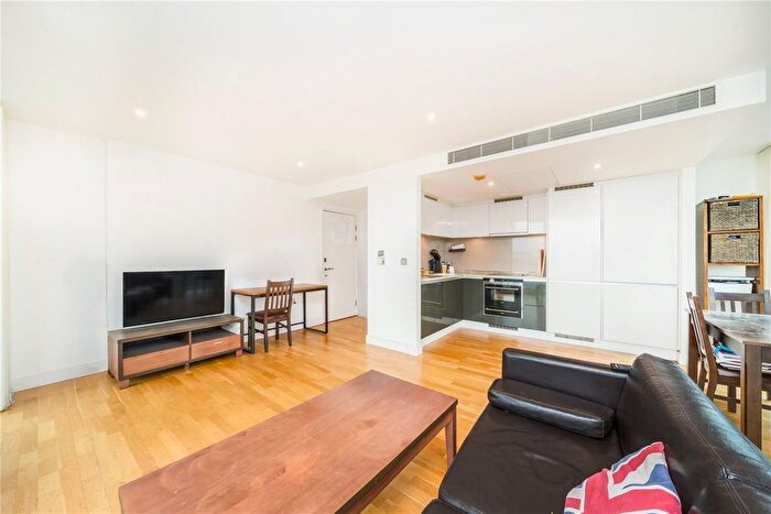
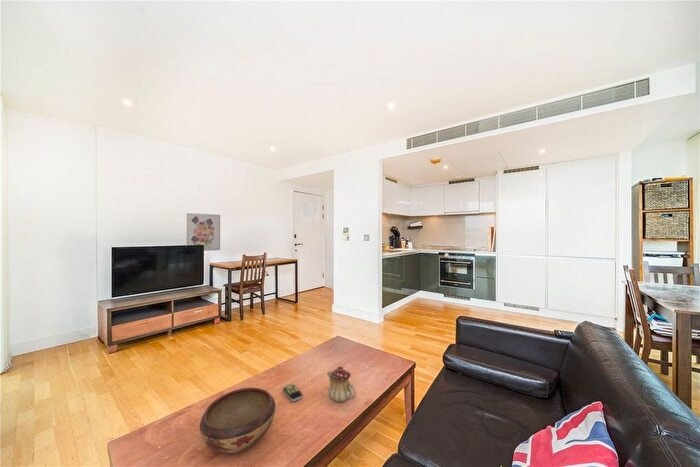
+ wall art [186,212,221,252]
+ remote control [282,383,303,402]
+ decorative bowl [199,387,276,455]
+ teapot [326,365,357,403]
